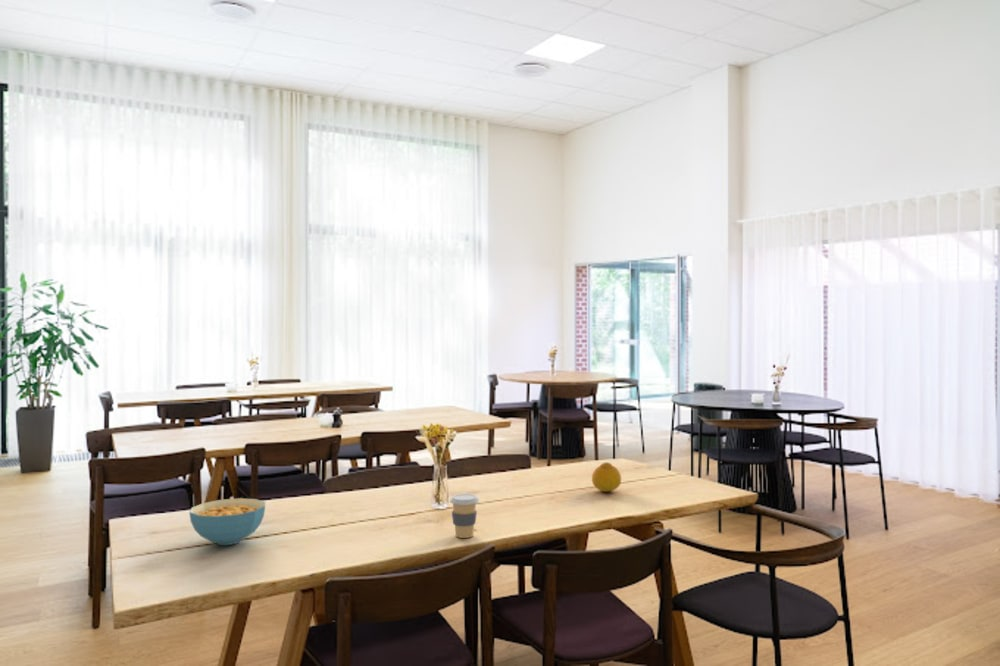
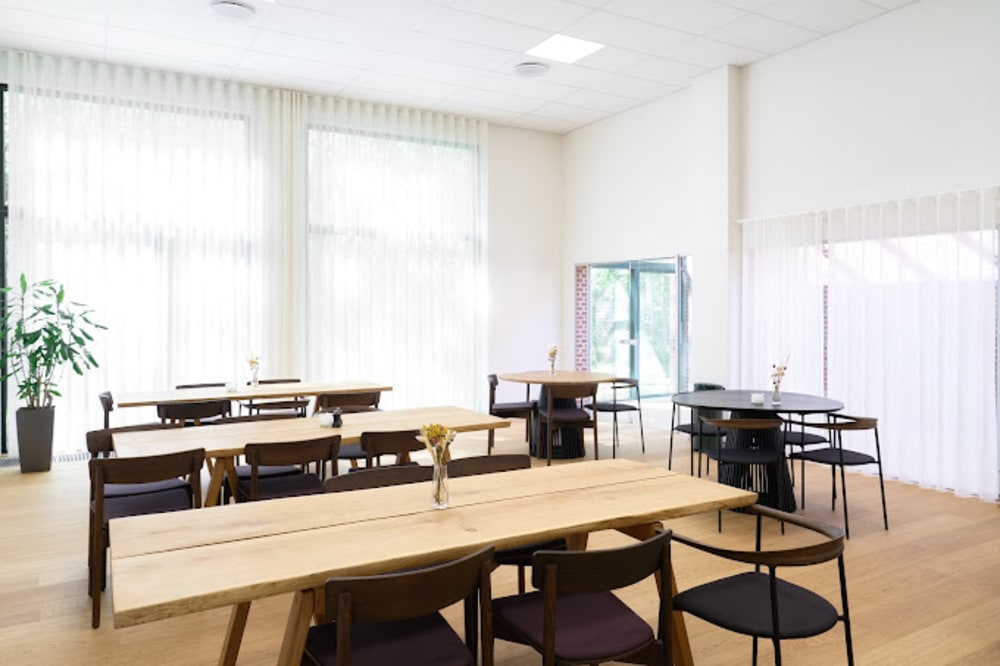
- coffee cup [449,493,480,539]
- fruit [591,461,622,493]
- cereal bowl [188,497,266,546]
